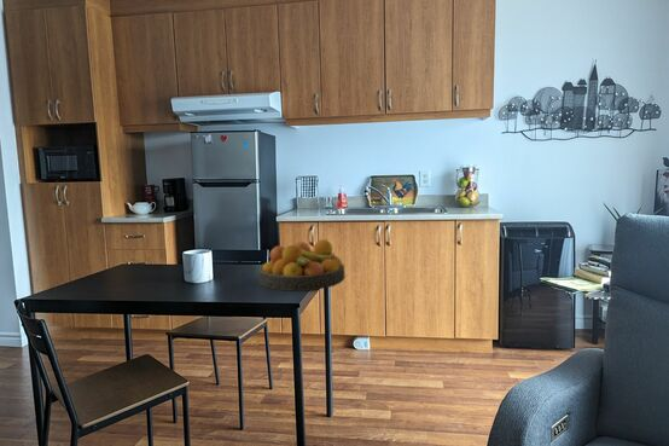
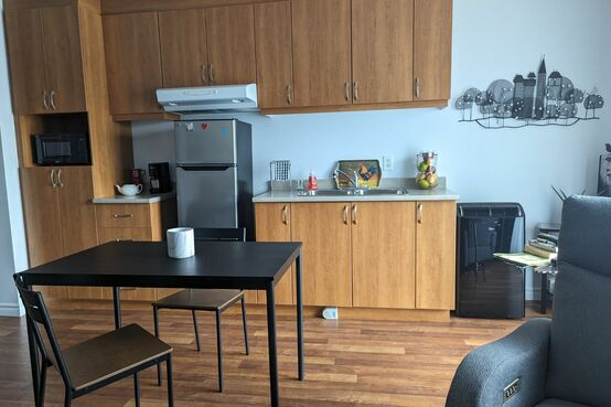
- fruit bowl [257,238,347,292]
